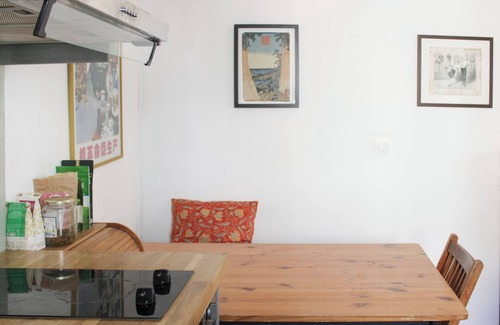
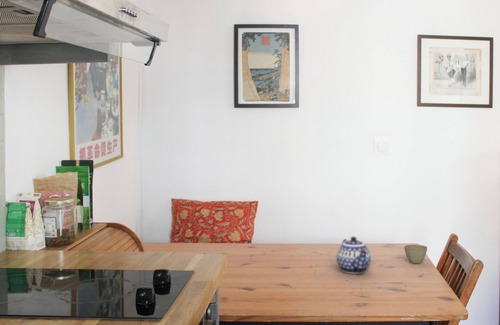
+ flower pot [403,244,428,264]
+ teapot [336,236,372,275]
